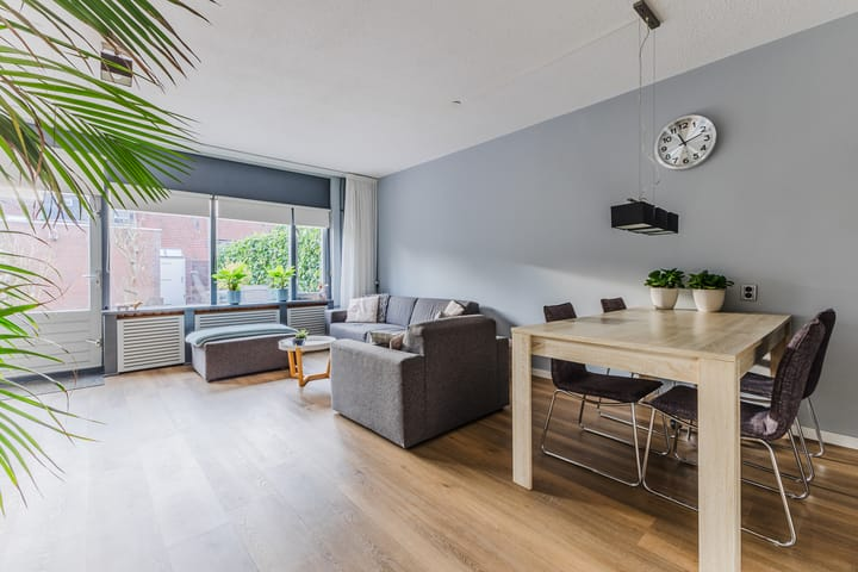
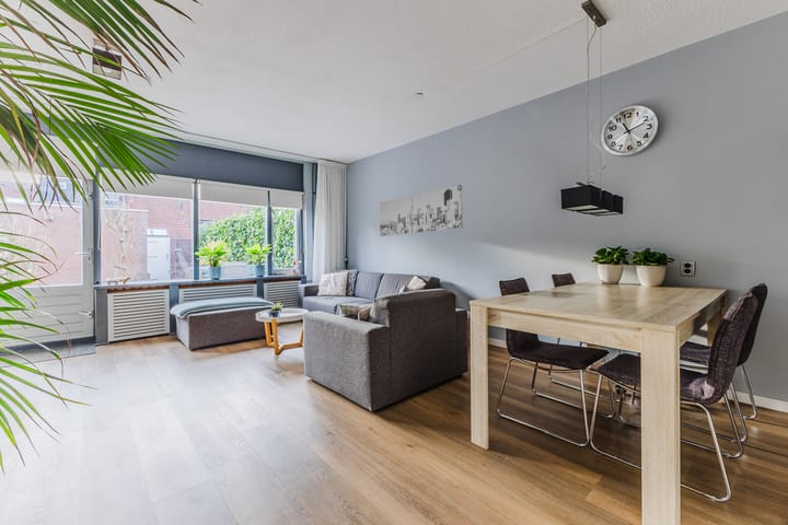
+ wall art [379,184,464,237]
